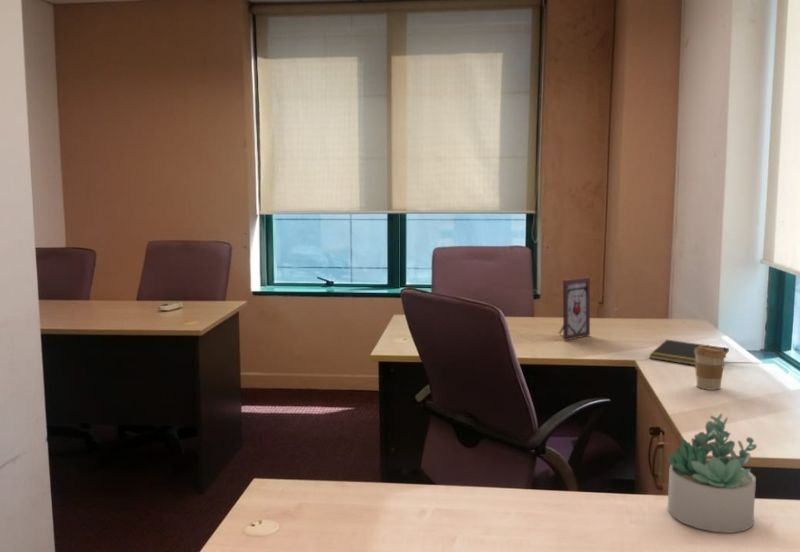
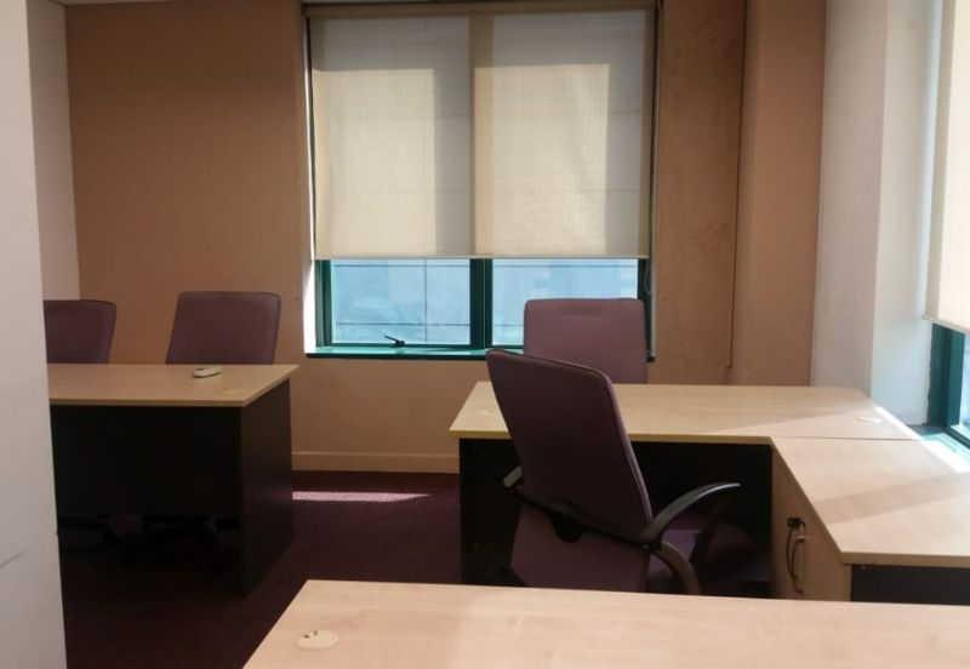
- succulent plant [667,412,758,534]
- coffee cup [694,346,727,391]
- notepad [649,339,730,366]
- picture frame [558,277,591,342]
